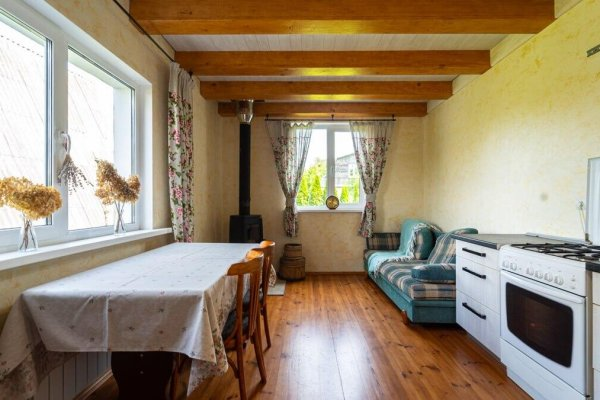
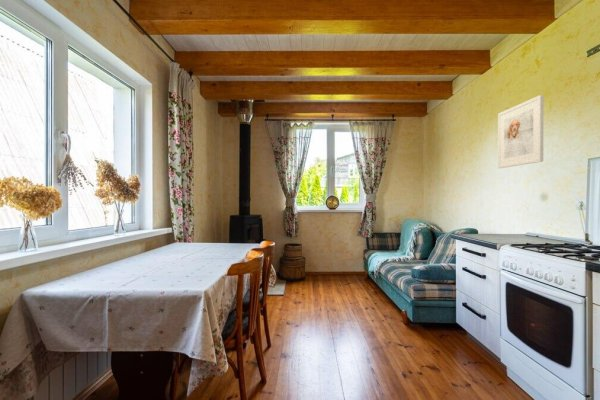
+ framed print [497,94,544,169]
